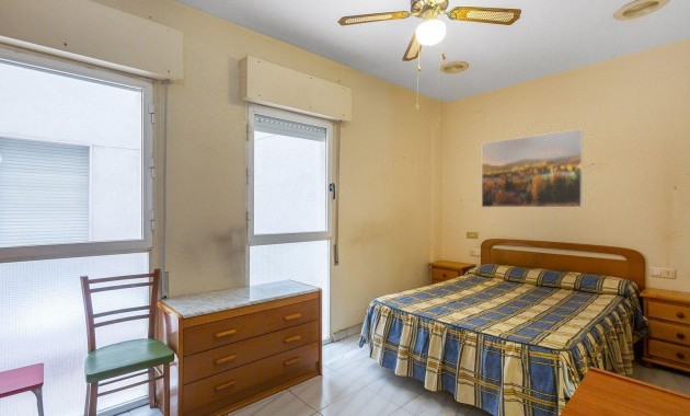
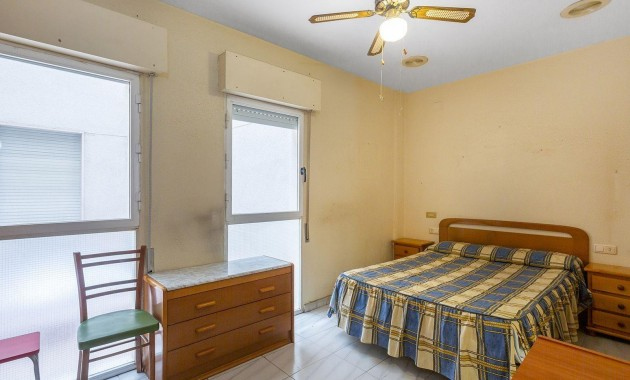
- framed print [481,128,584,208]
